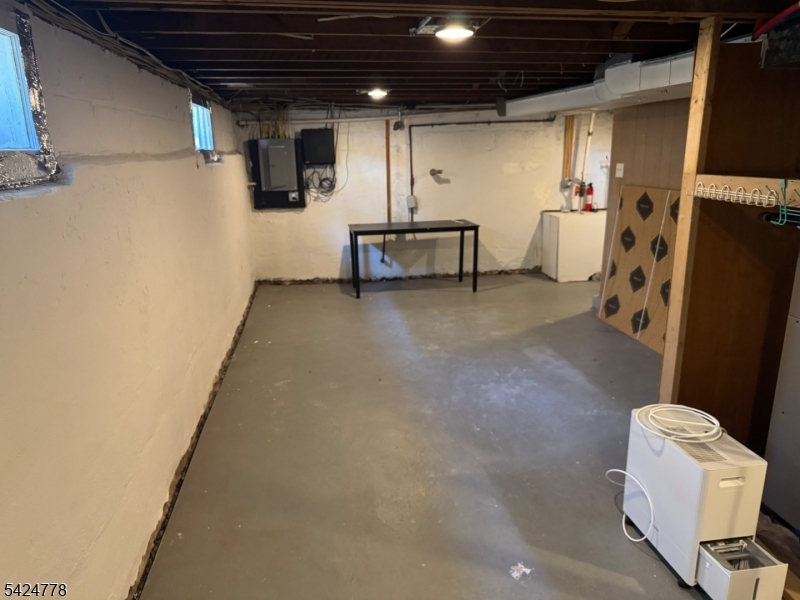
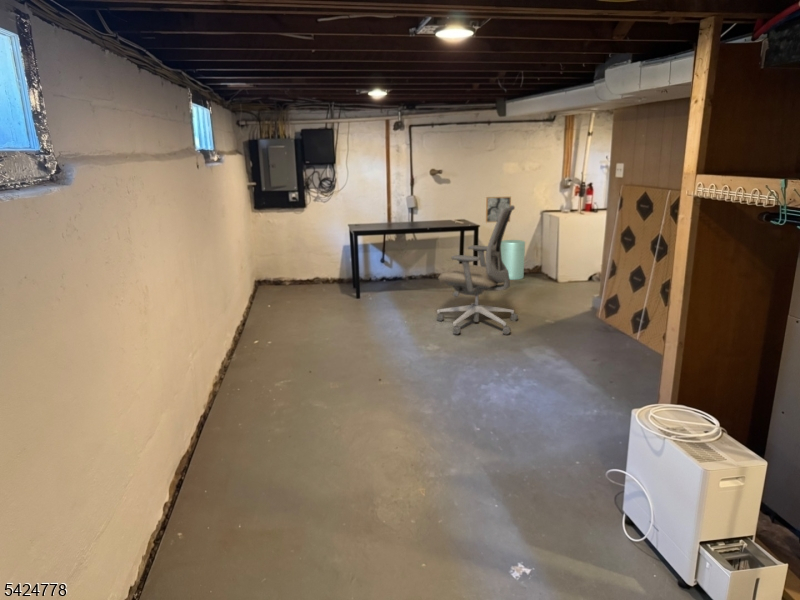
+ office chair [436,204,519,336]
+ wall art [485,196,512,223]
+ trash can [501,239,526,281]
